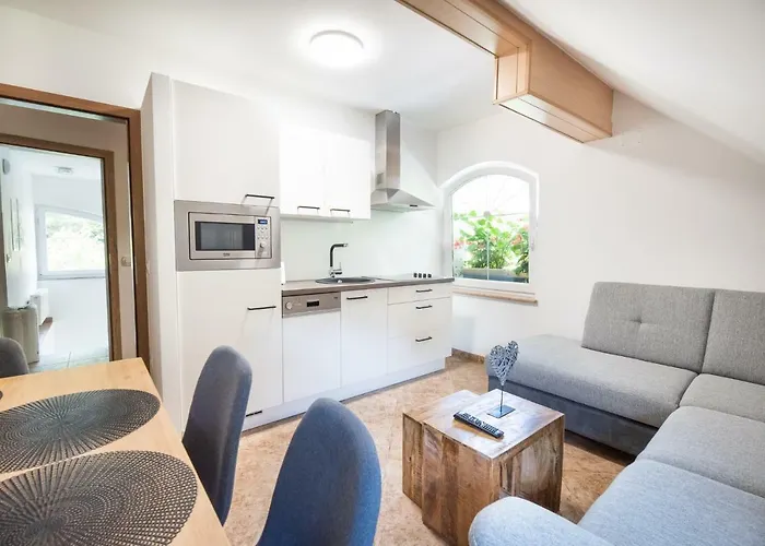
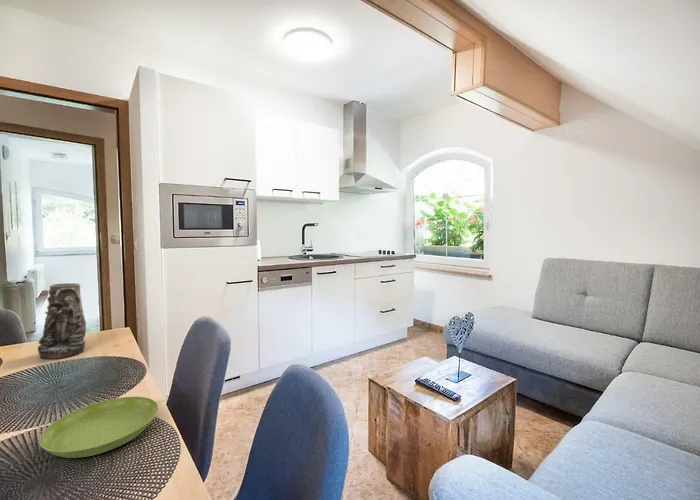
+ vase [37,282,87,360]
+ saucer [38,396,159,459]
